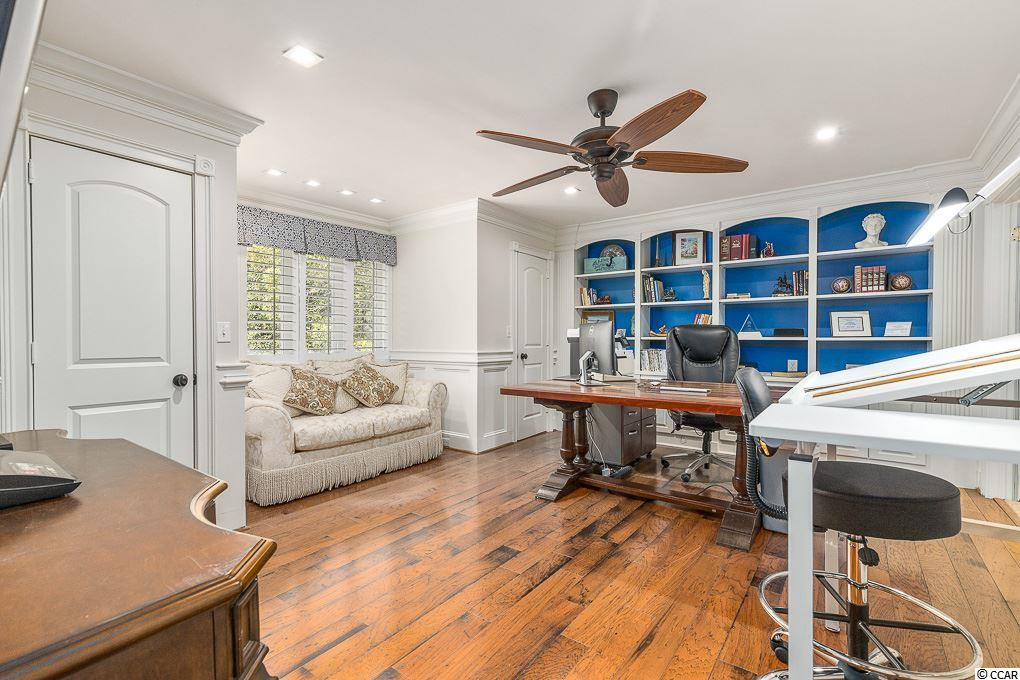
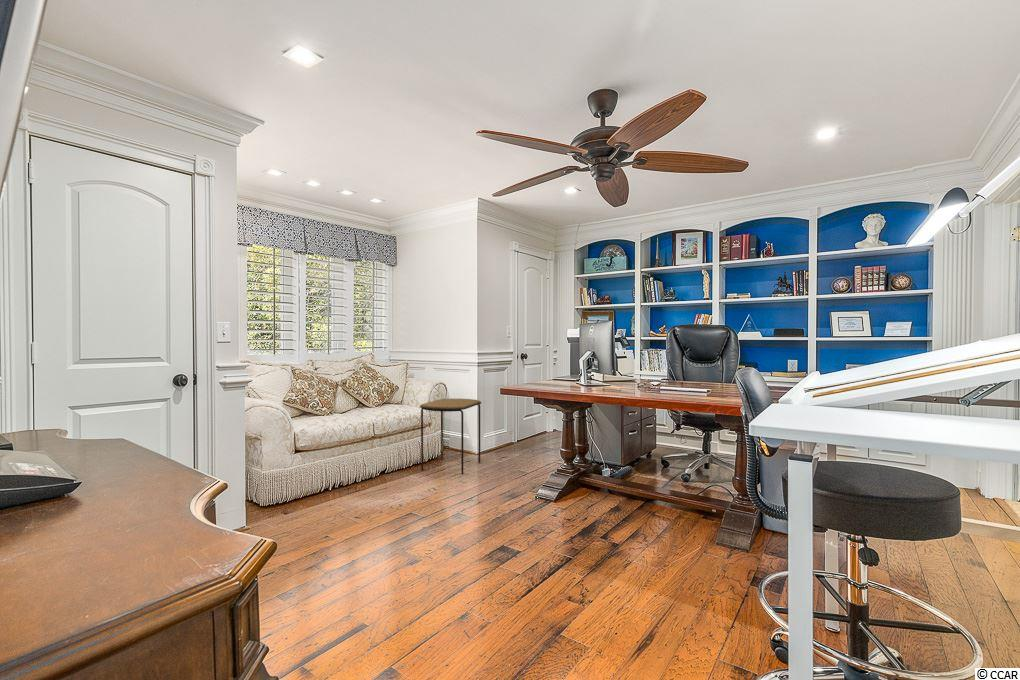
+ side table [419,398,482,475]
